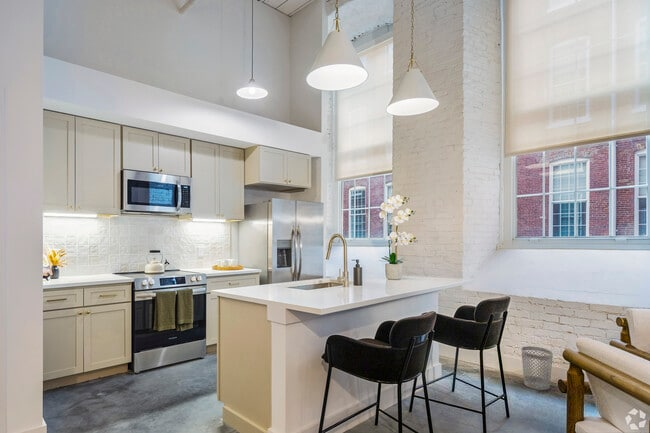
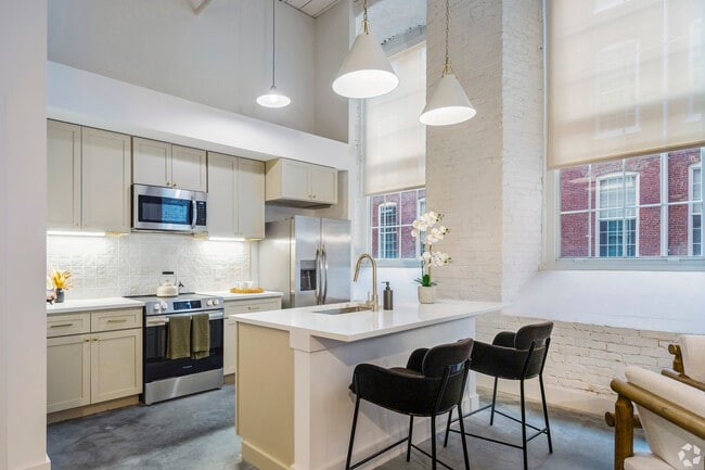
- wastebasket [520,345,554,391]
